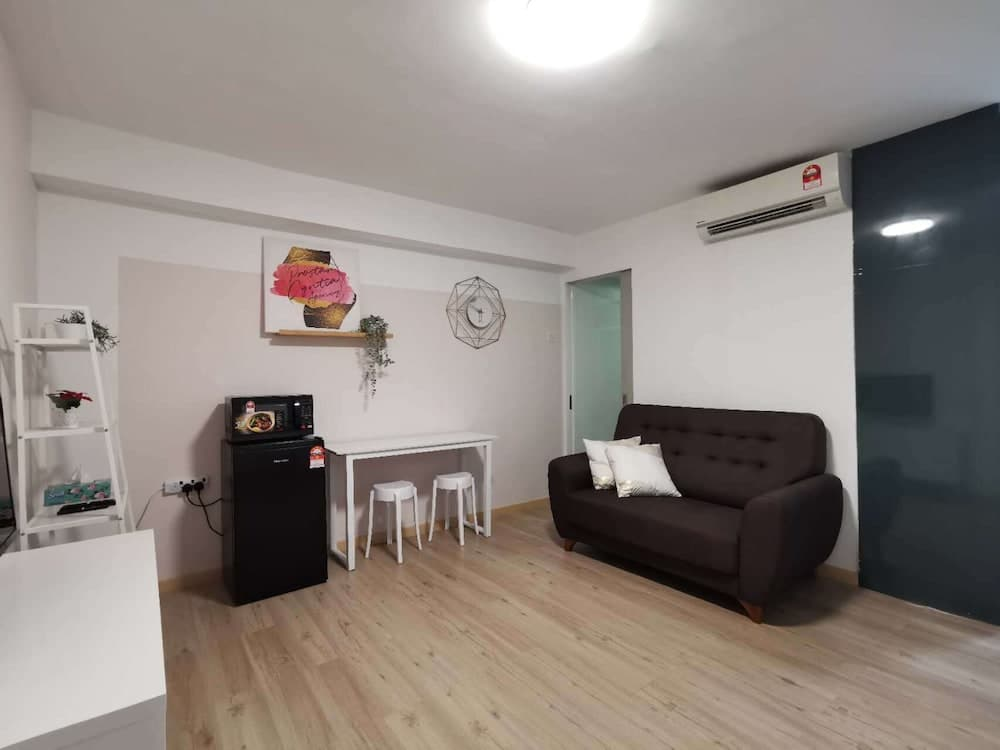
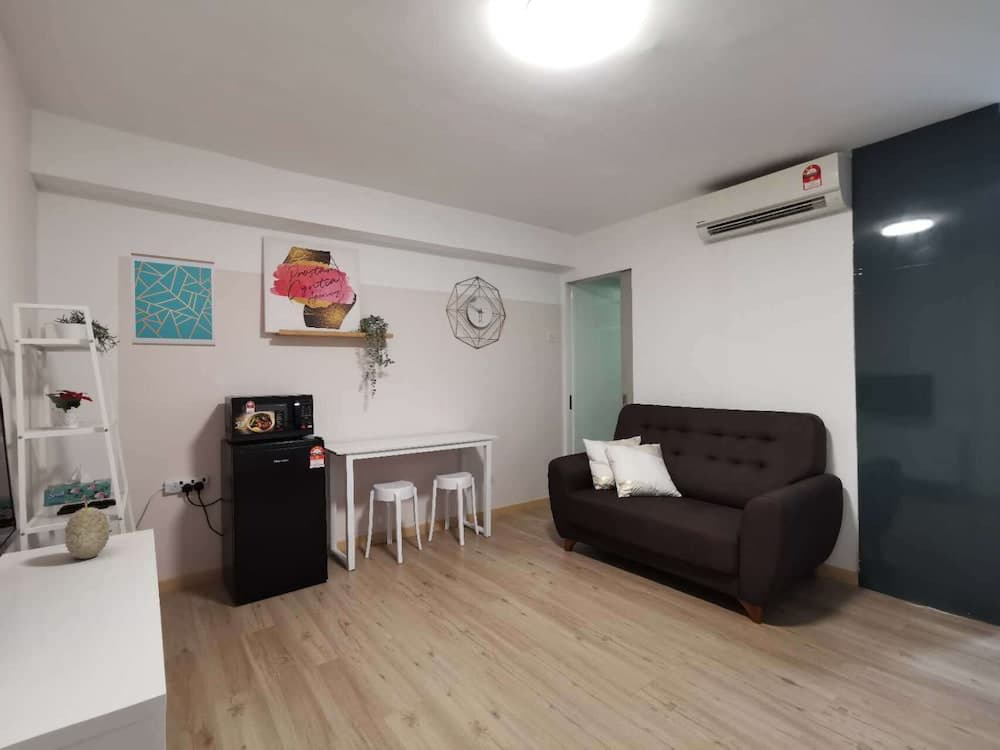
+ decorative ball [64,502,113,560]
+ wall art [130,252,216,347]
